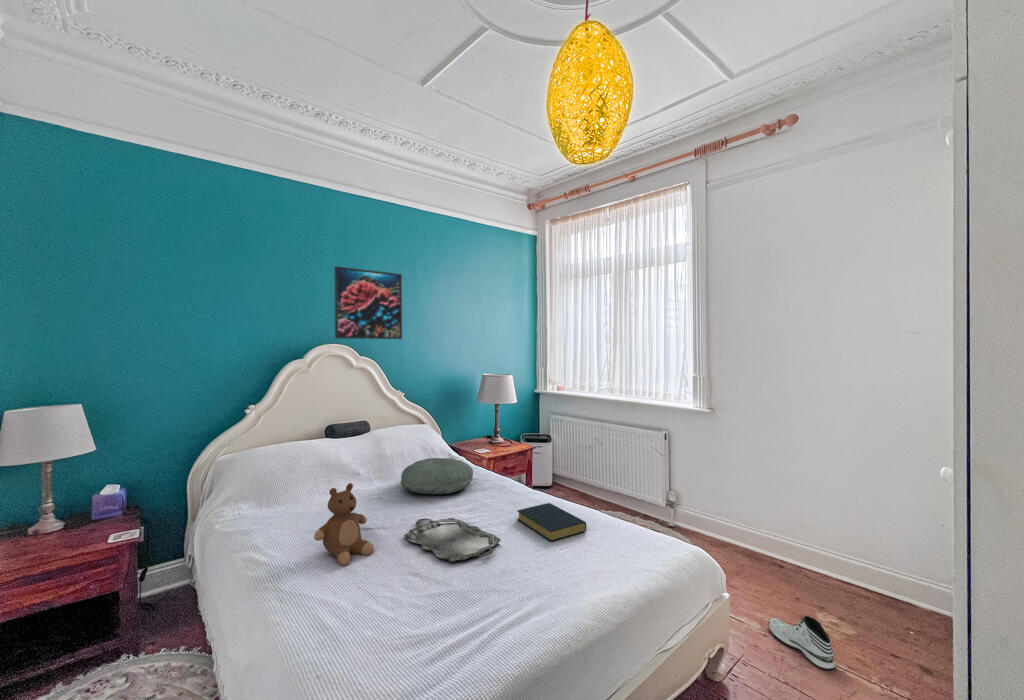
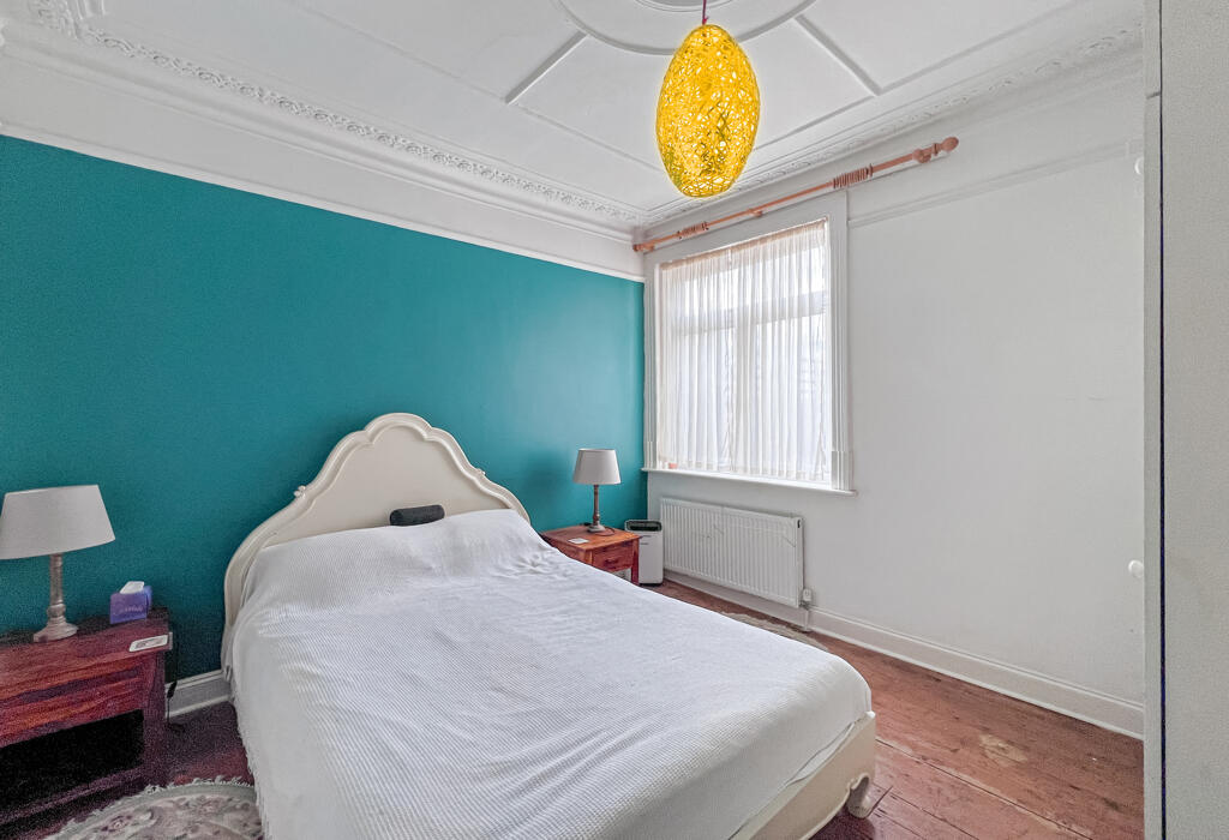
- serving tray [403,517,501,563]
- pillow [400,457,474,495]
- hardback book [516,502,587,543]
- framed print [333,265,403,340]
- teddy bear [313,482,375,566]
- sneaker [768,615,836,670]
